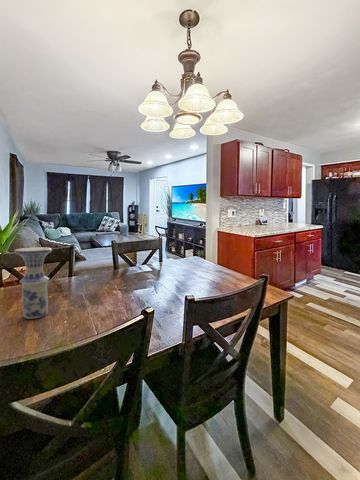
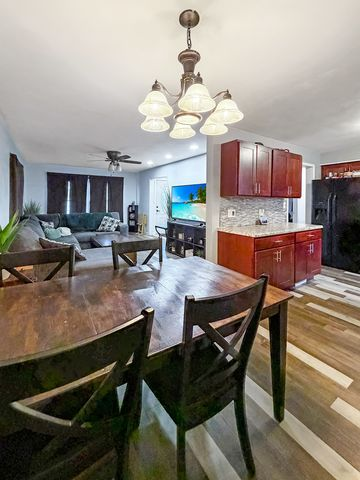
- vase [14,246,53,320]
